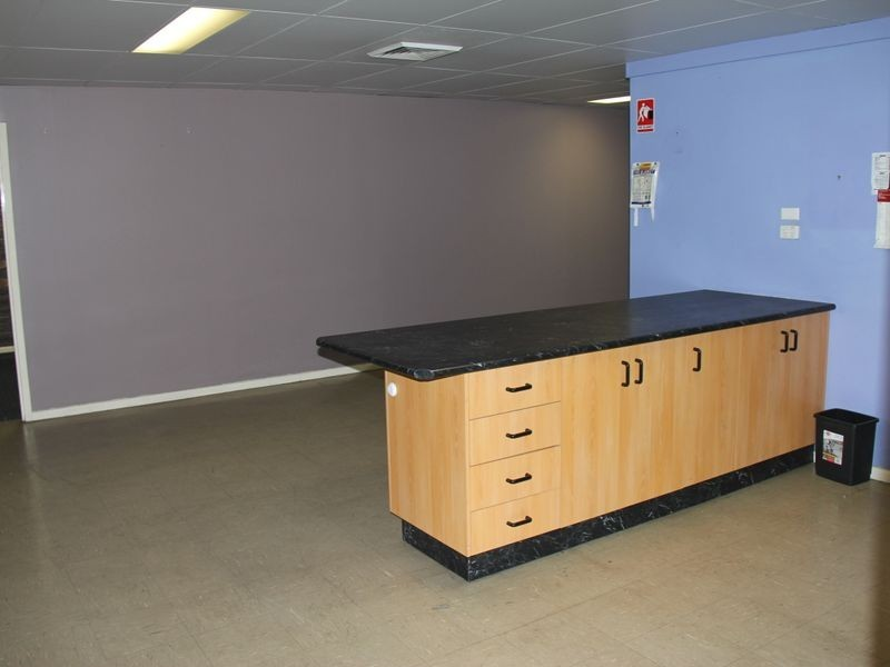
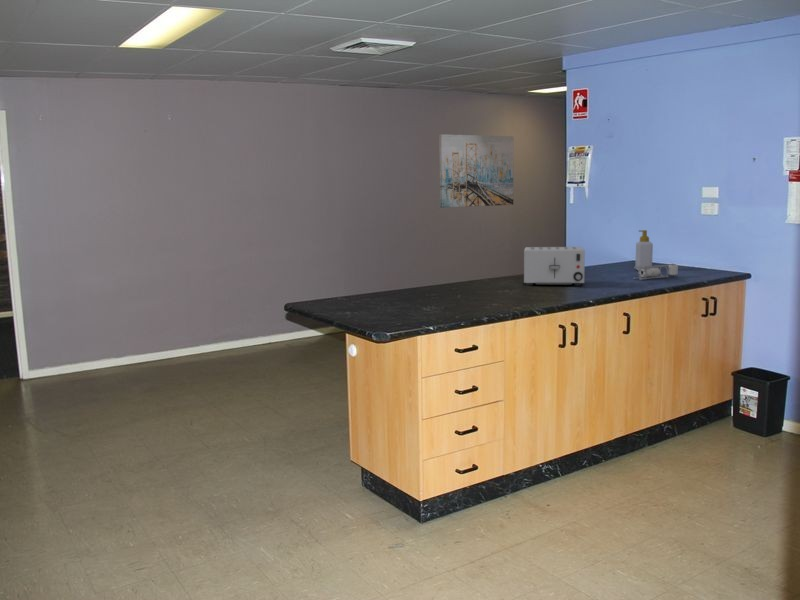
+ paper towel holder [632,262,679,281]
+ soap bottle [634,229,654,271]
+ wall art [438,133,515,209]
+ toaster [523,246,586,287]
